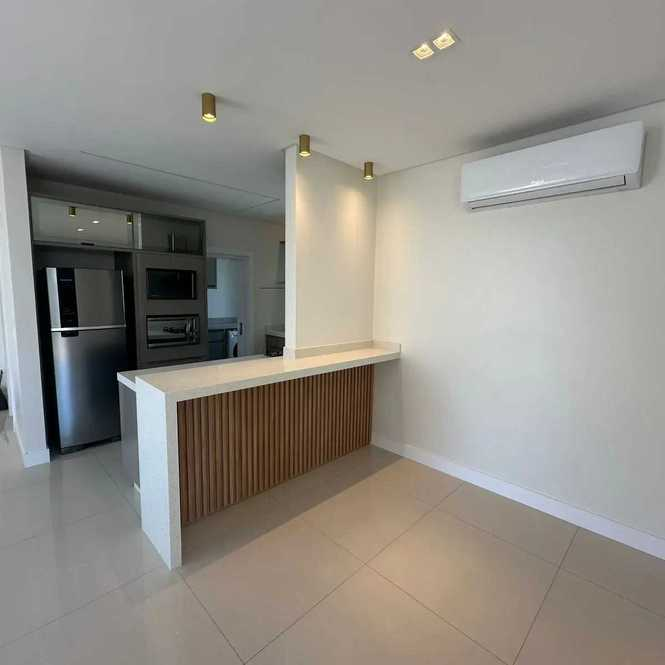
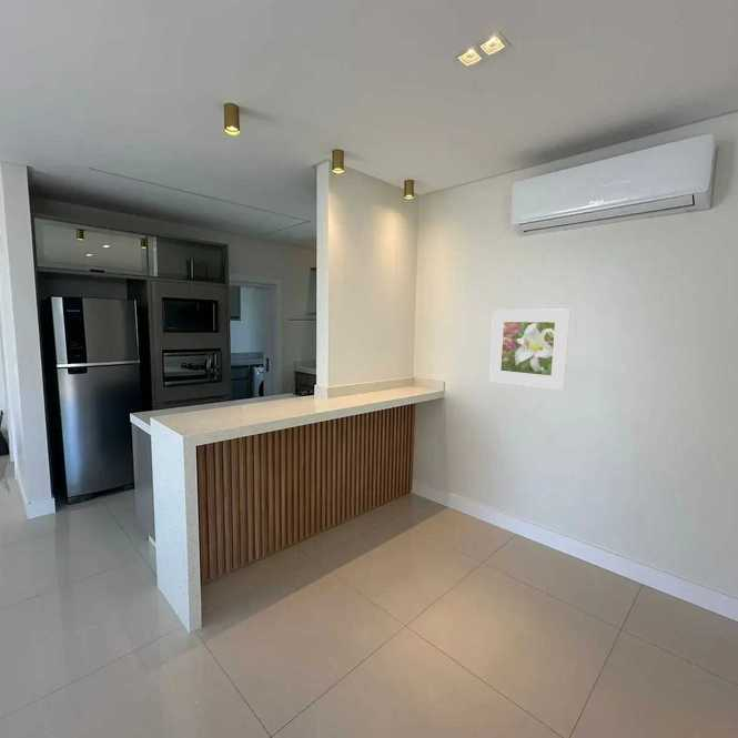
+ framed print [488,307,572,391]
